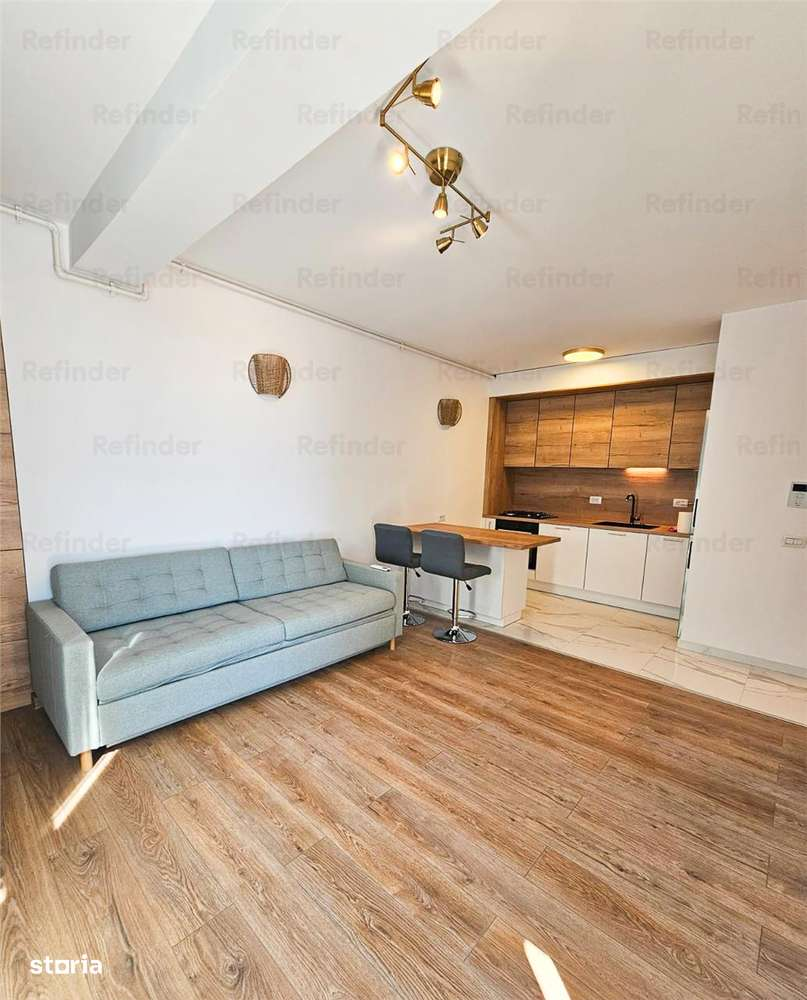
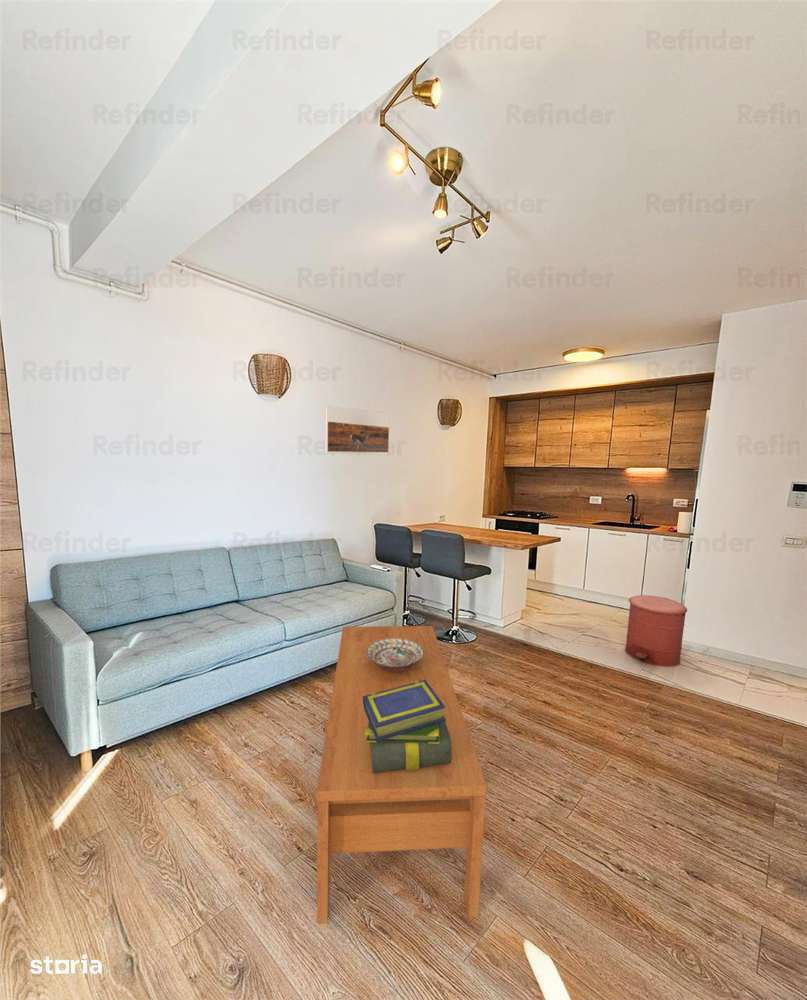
+ decorative bowl [366,639,424,672]
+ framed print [324,405,390,456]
+ trash can [624,594,688,668]
+ coffee table [315,625,488,925]
+ stack of books [363,680,452,773]
